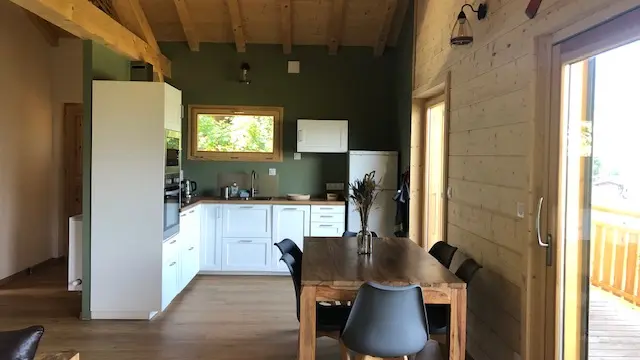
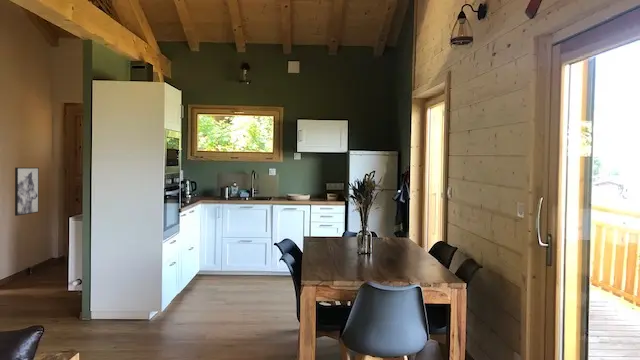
+ wall art [14,167,40,217]
